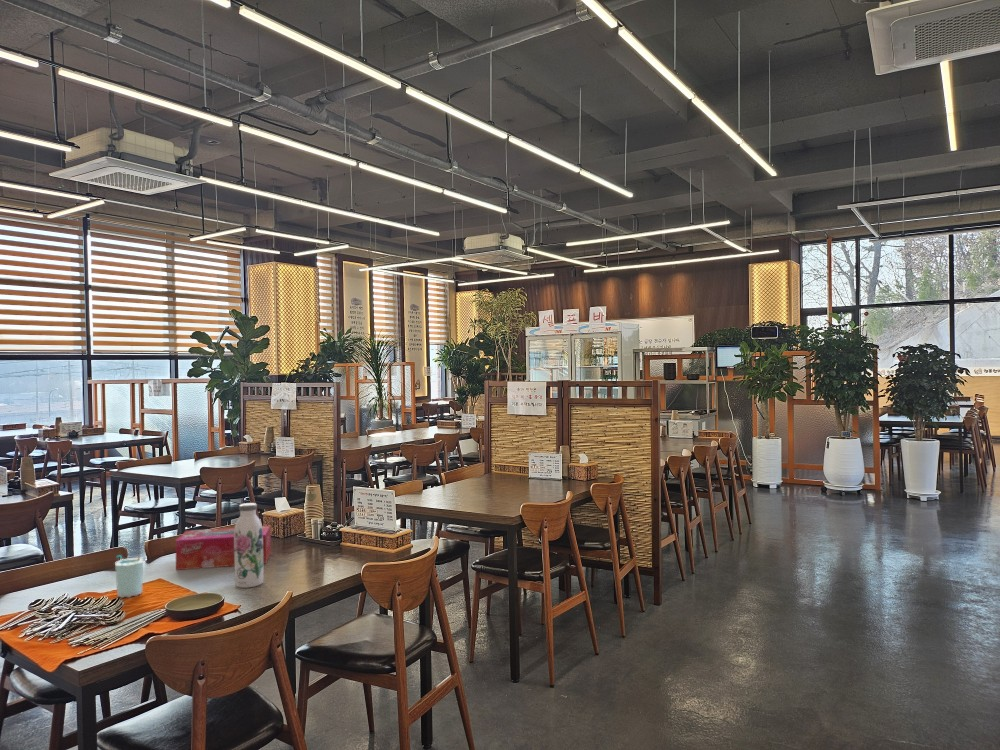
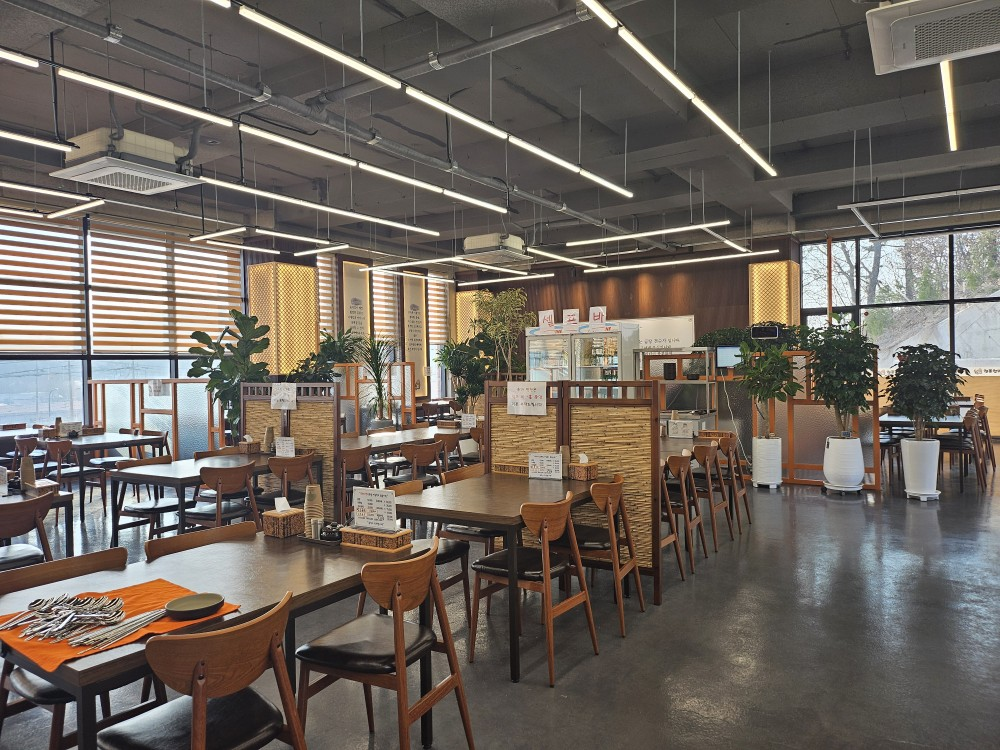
- cup [114,554,144,599]
- tissue box [174,525,272,571]
- water bottle [234,502,264,589]
